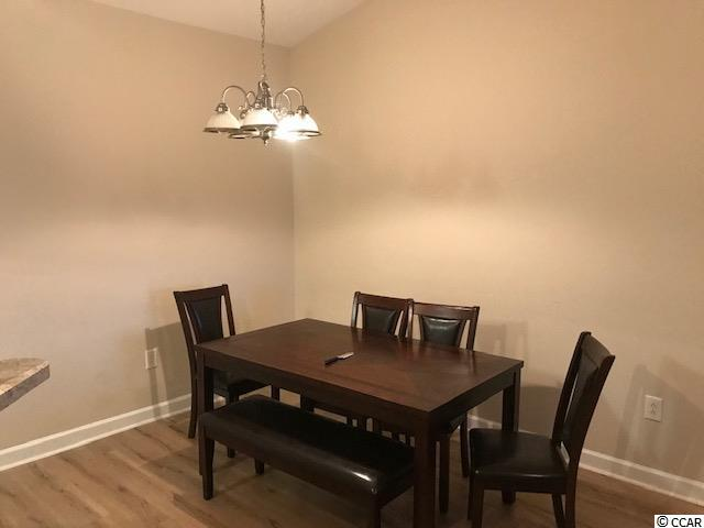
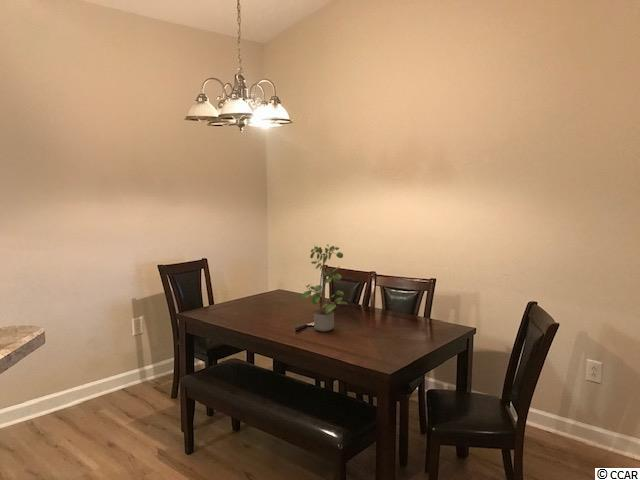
+ potted plant [301,243,349,332]
